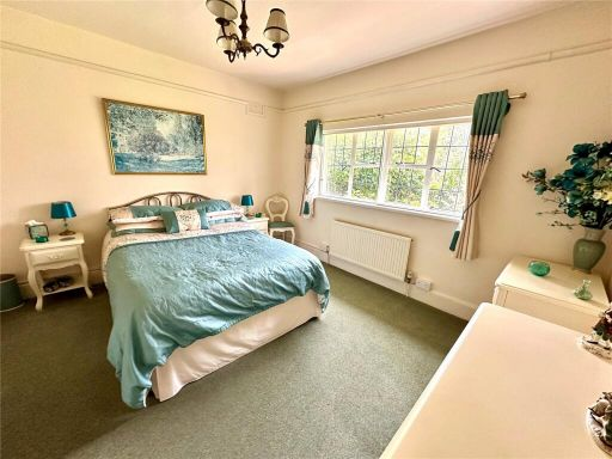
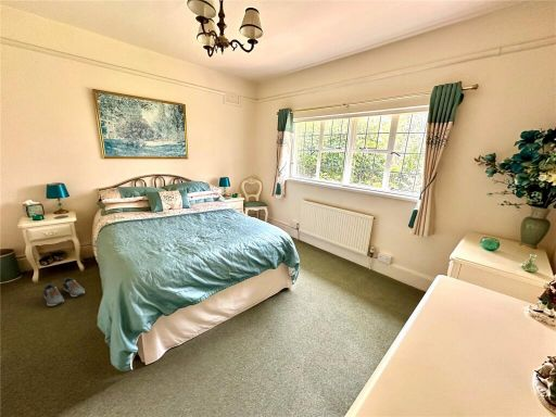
+ shoe [42,277,86,307]
